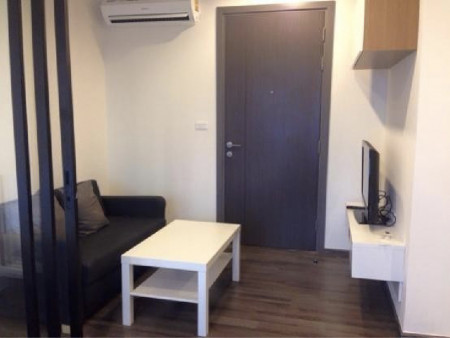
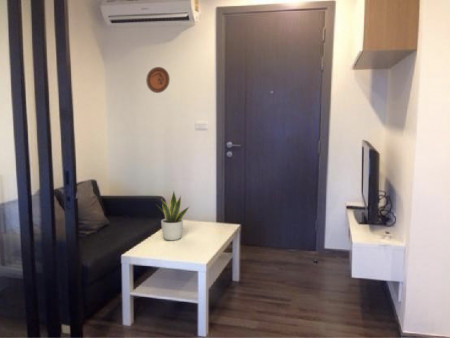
+ decorative plate [145,66,171,94]
+ potted plant [156,189,190,242]
